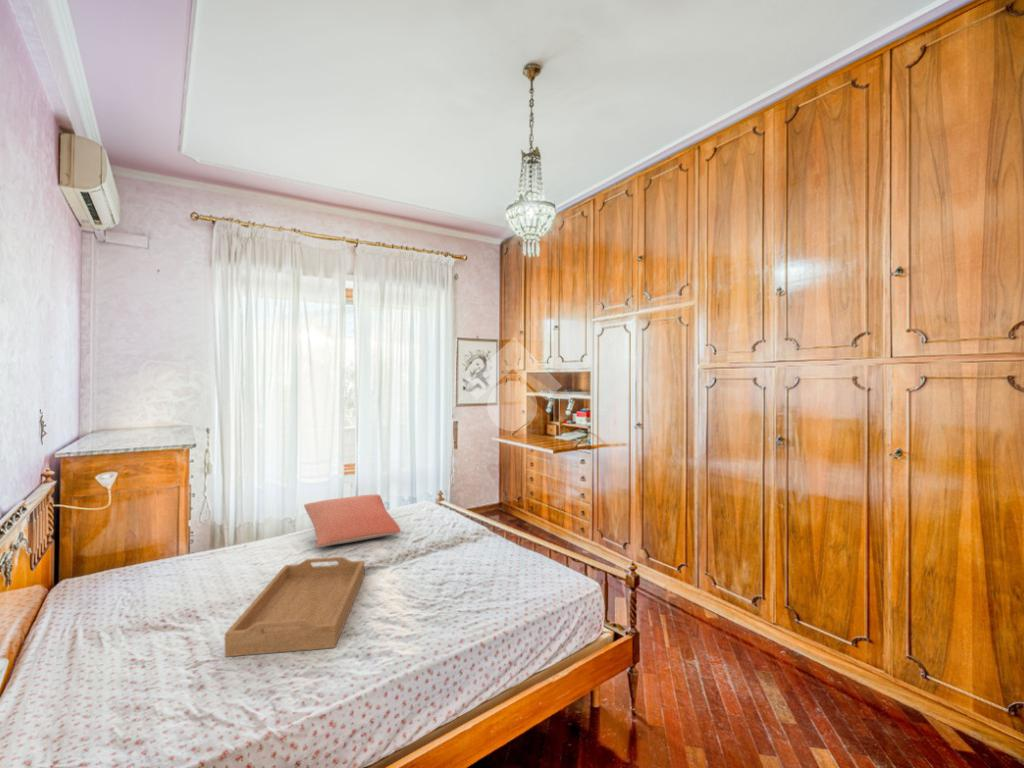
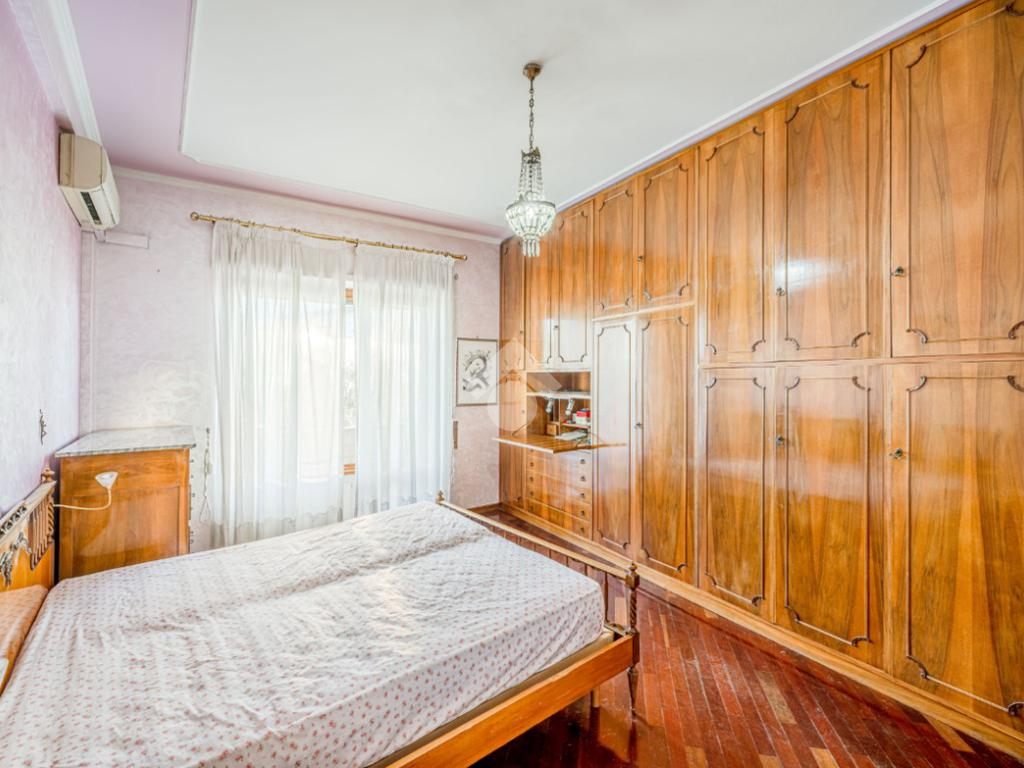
- serving tray [224,556,365,658]
- pillow [303,494,402,548]
